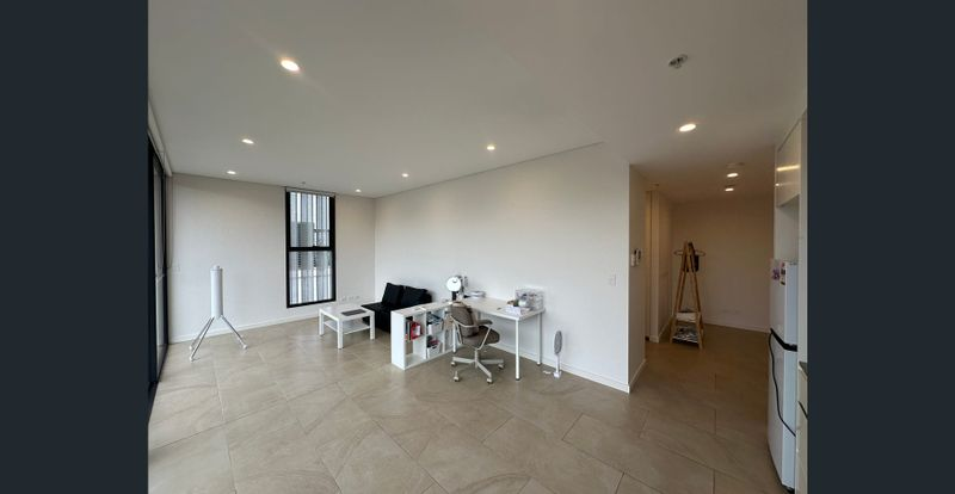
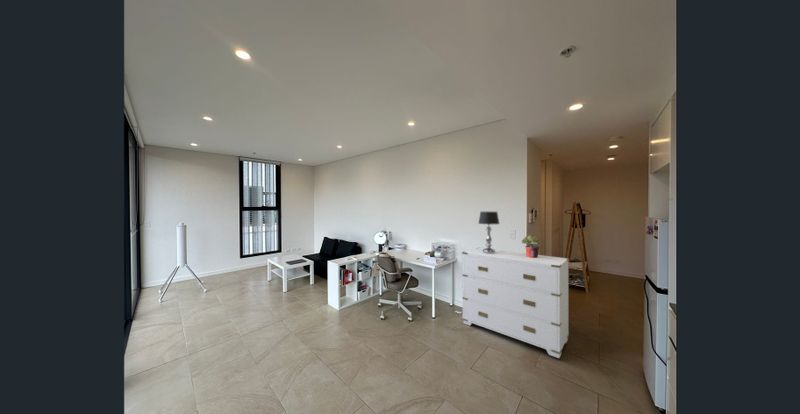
+ table lamp [477,211,500,254]
+ dresser [461,247,570,359]
+ potted plant [521,234,542,258]
